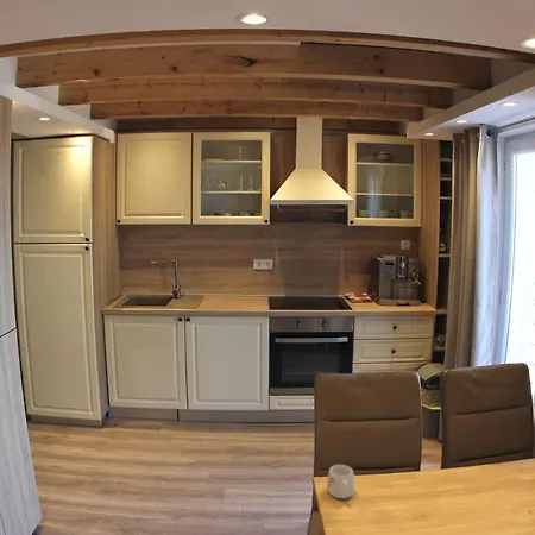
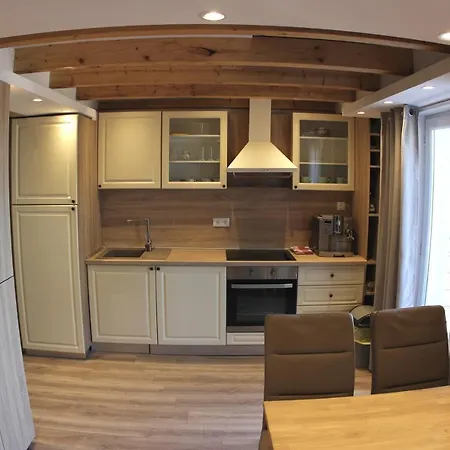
- mug [326,464,355,499]
